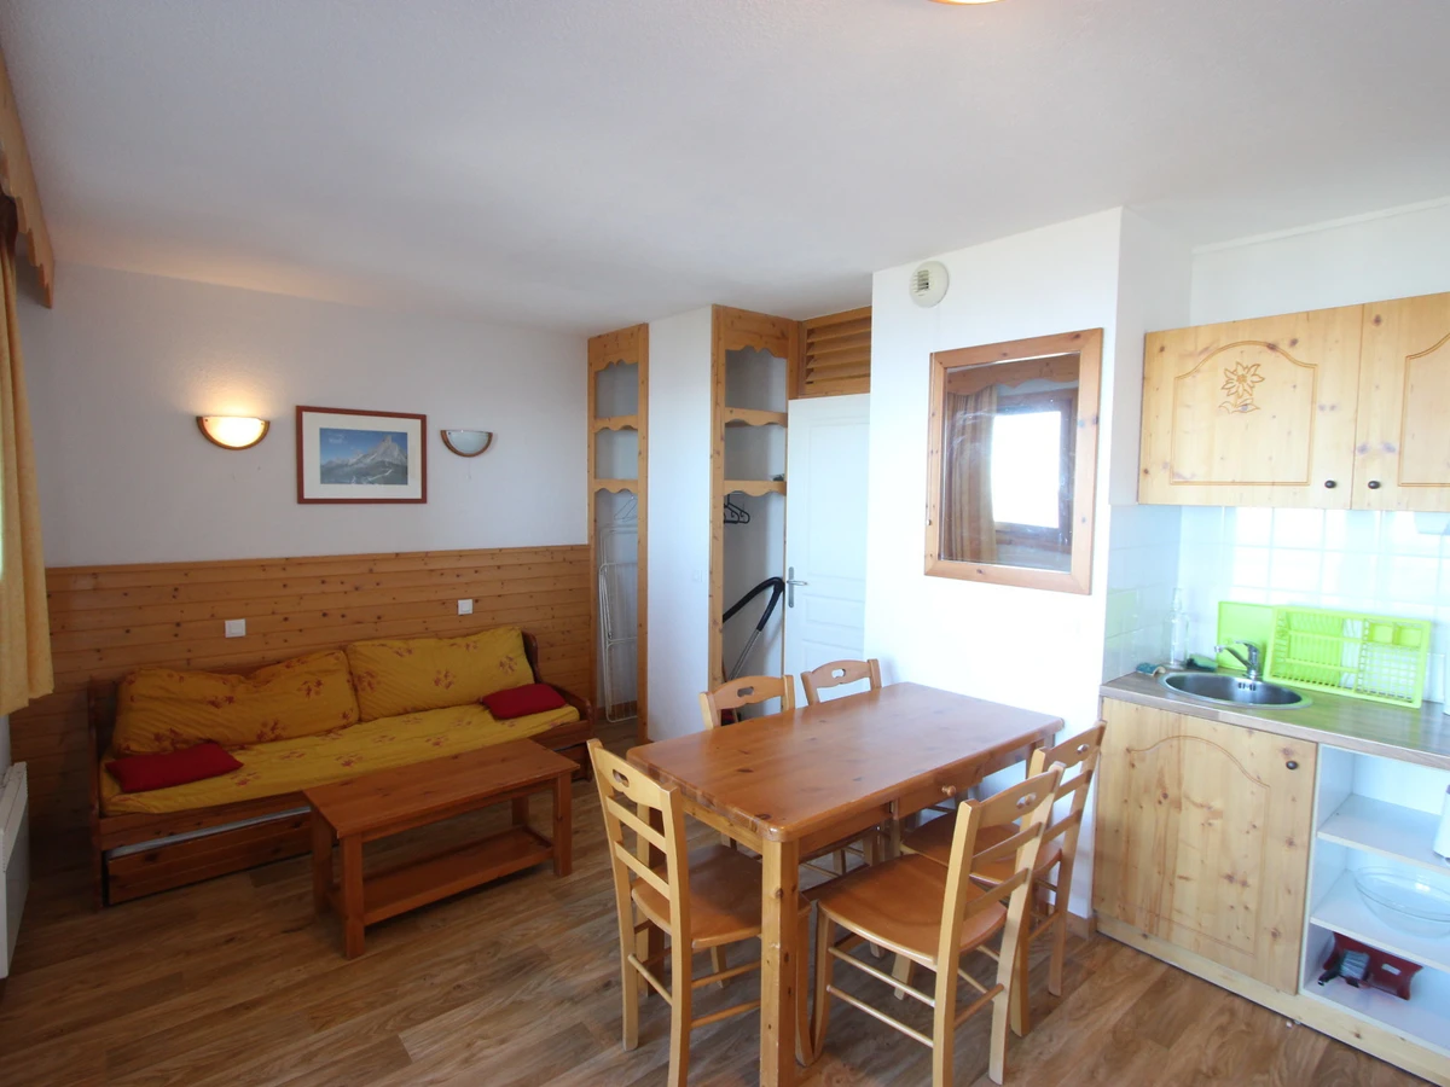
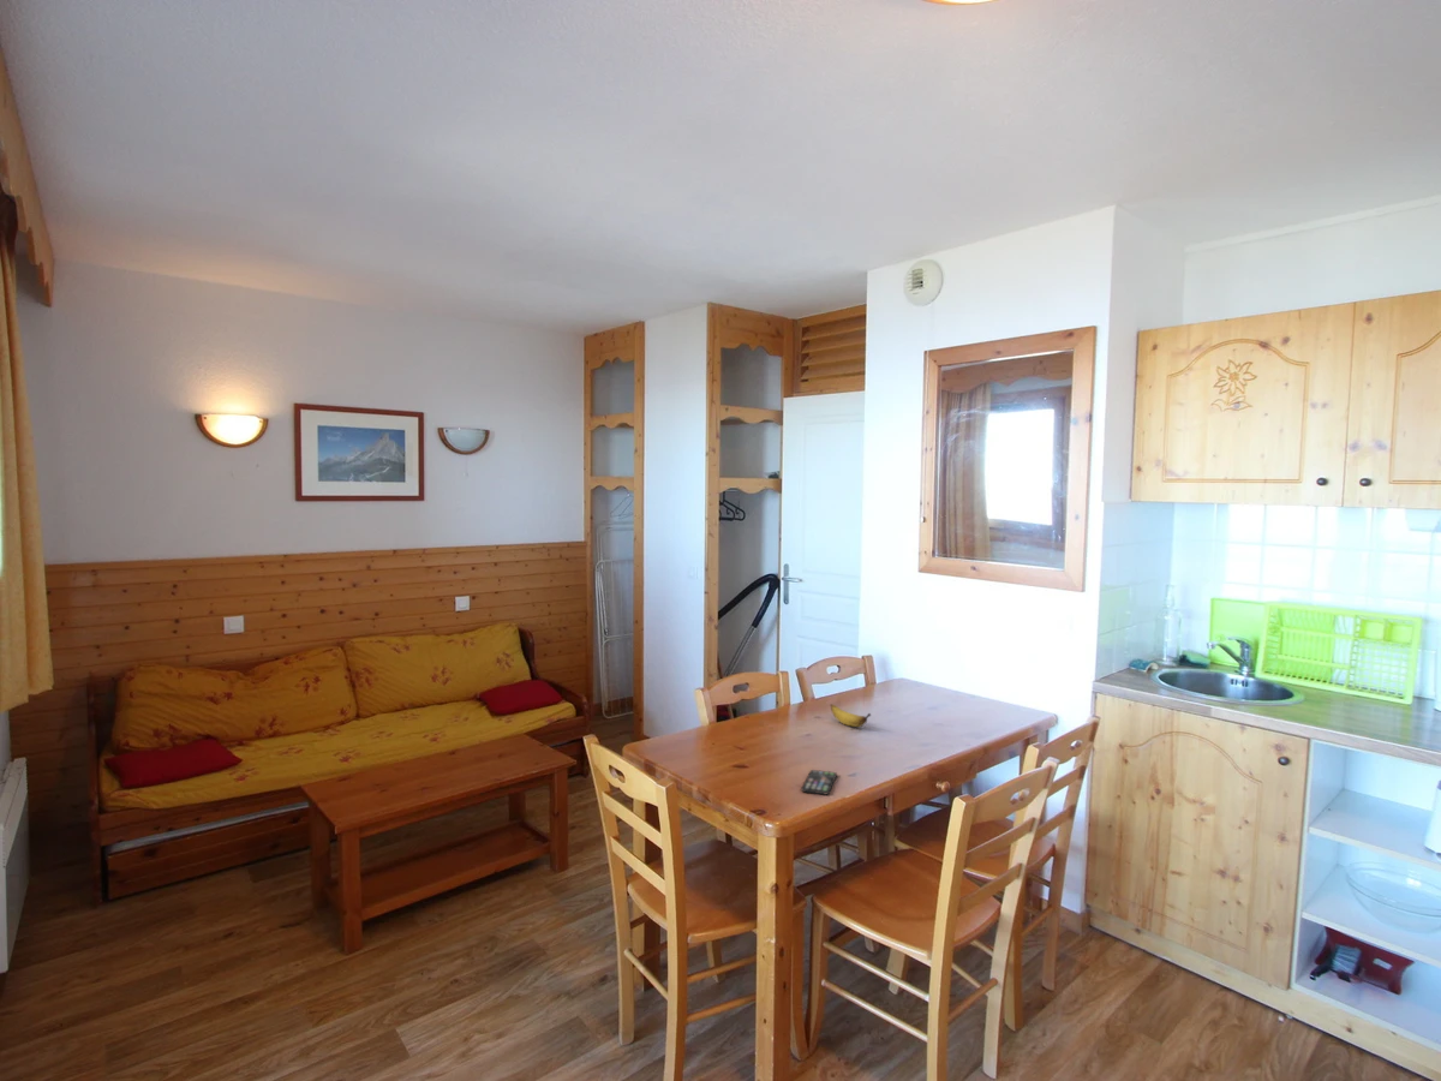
+ banana [830,703,872,728]
+ smartphone [800,769,838,795]
